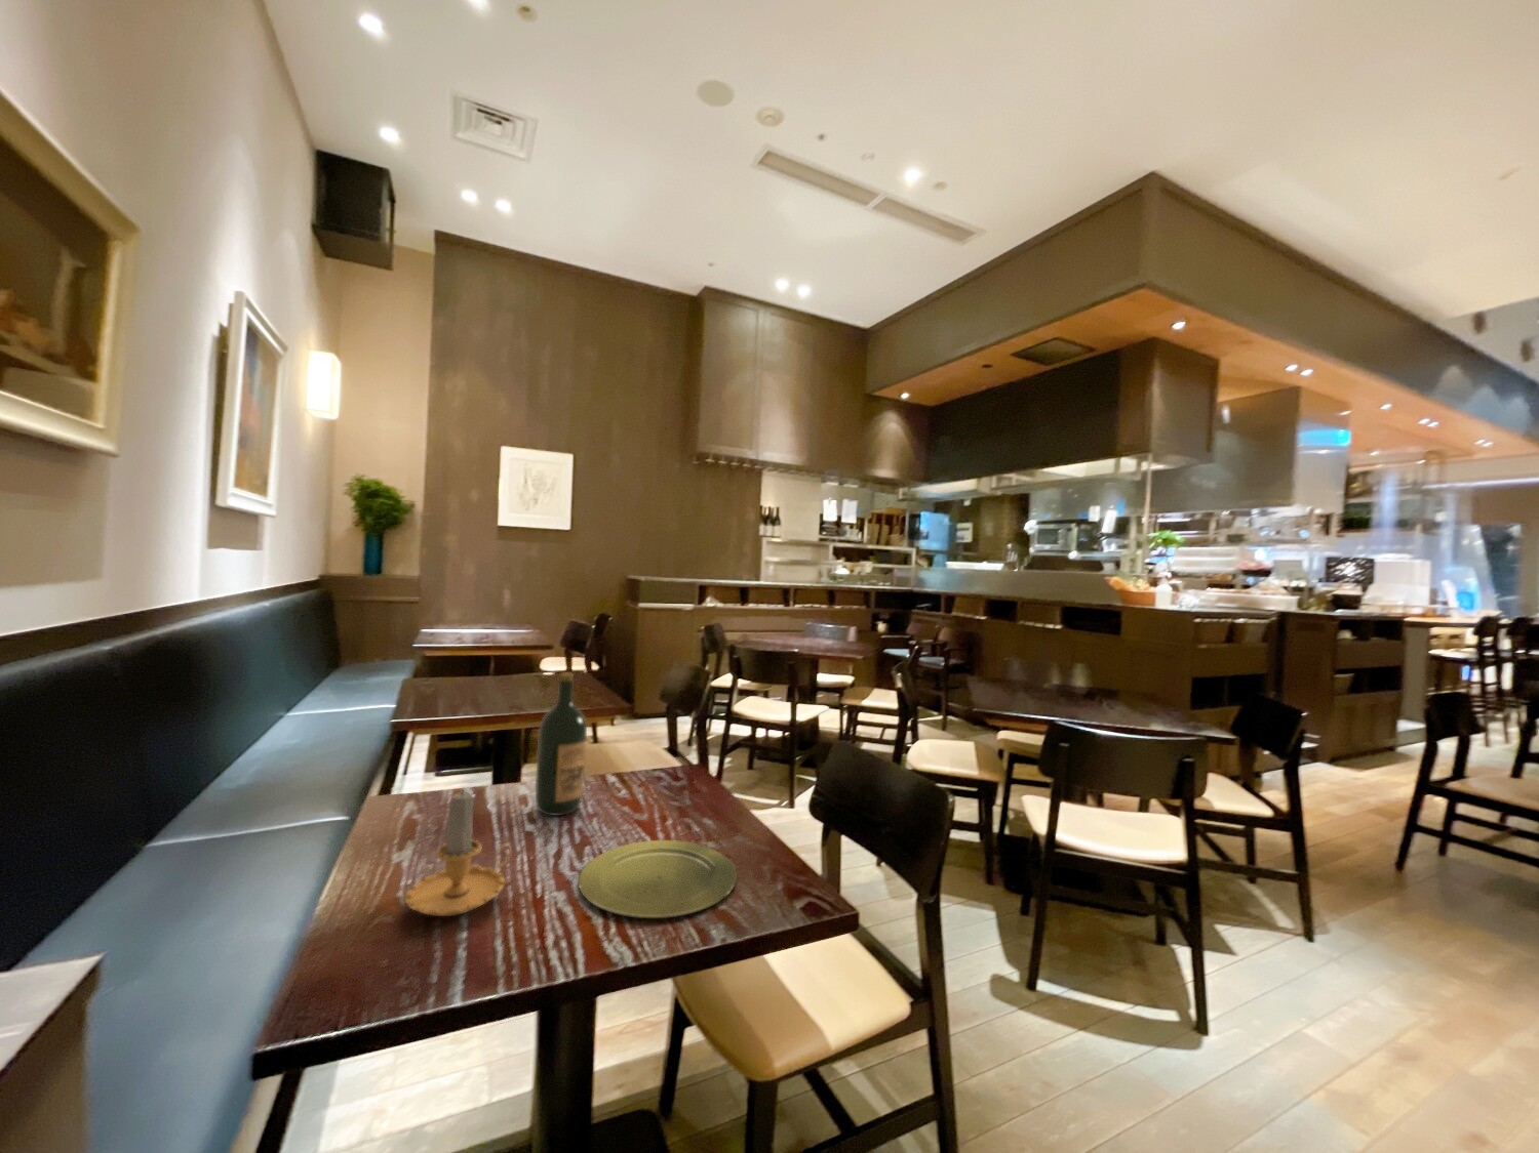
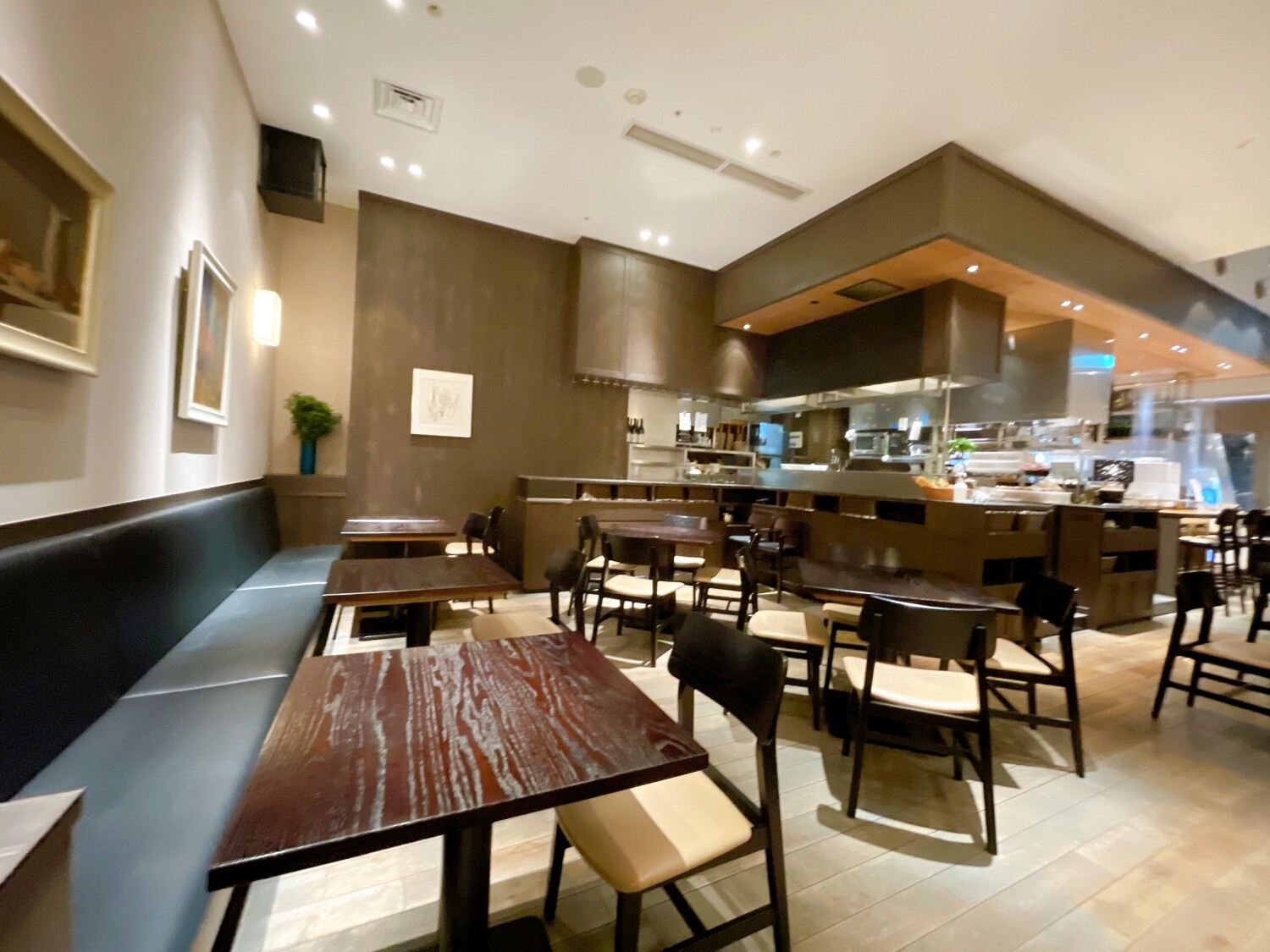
- candle [405,787,513,917]
- wine bottle [534,672,588,816]
- plate [578,839,738,919]
